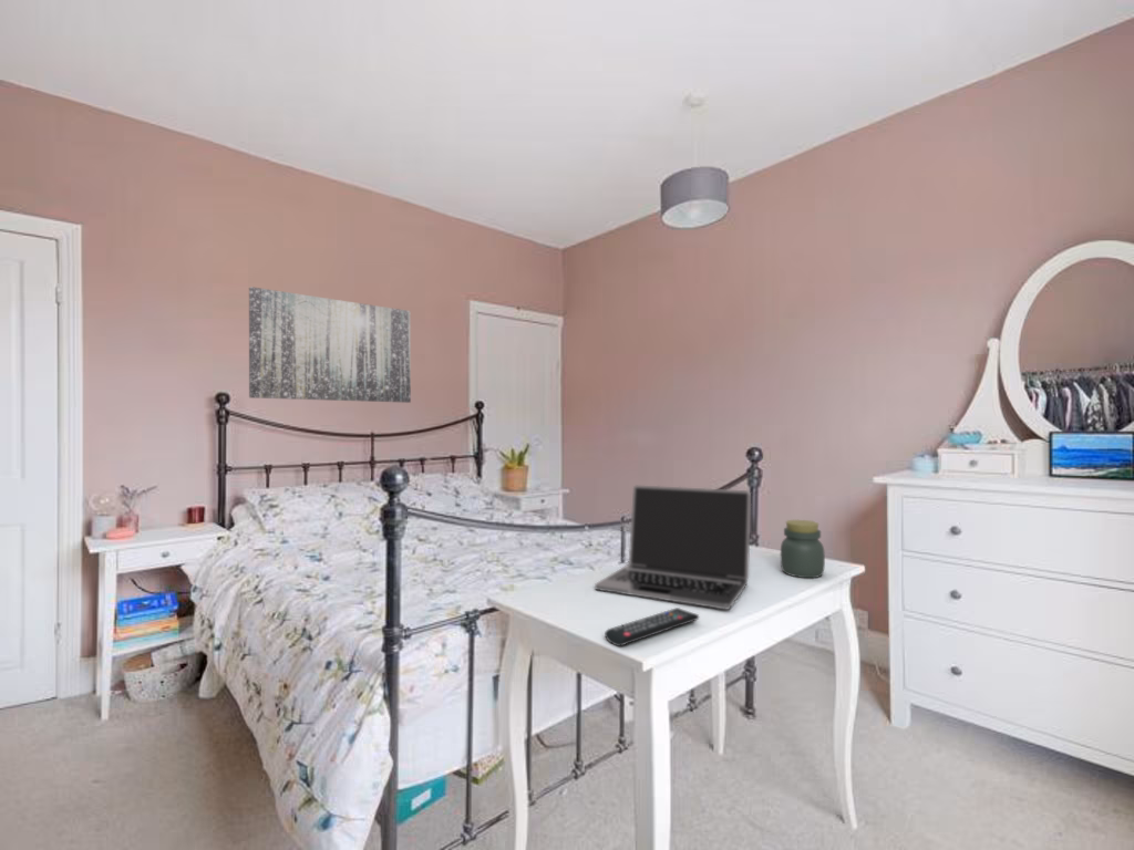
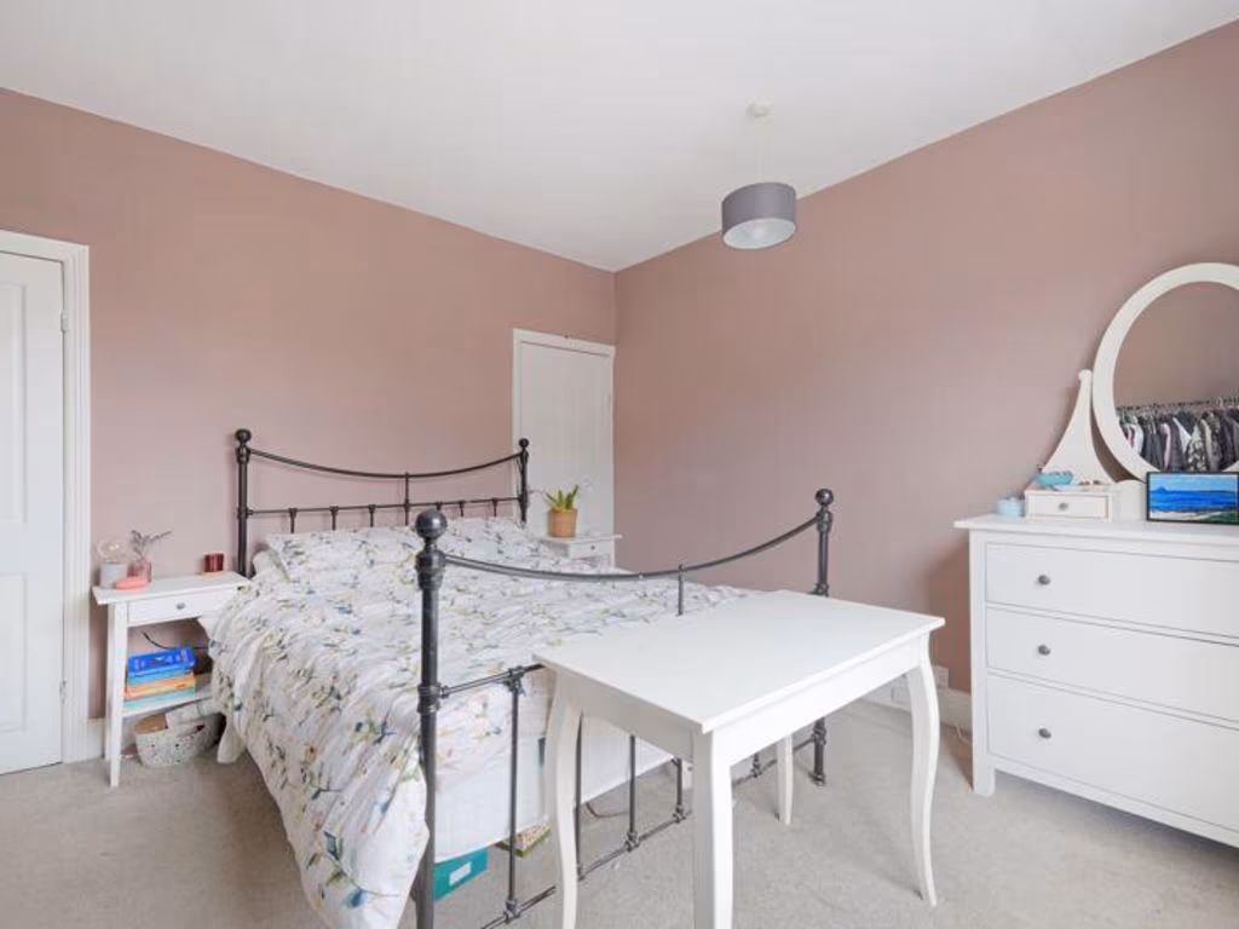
- wall art [248,286,412,404]
- laptop [594,485,752,611]
- jar [780,519,826,579]
- remote control [604,607,700,647]
